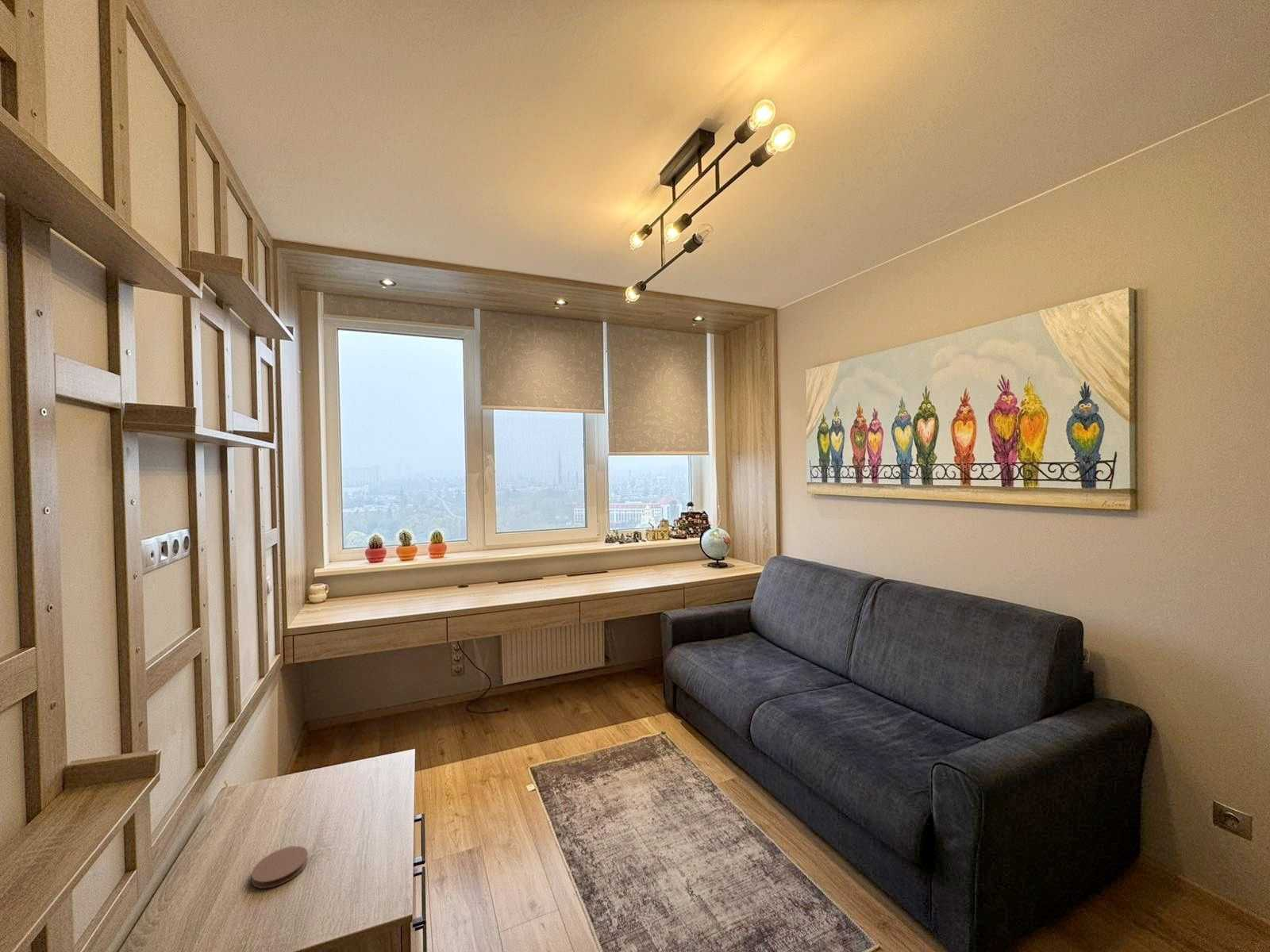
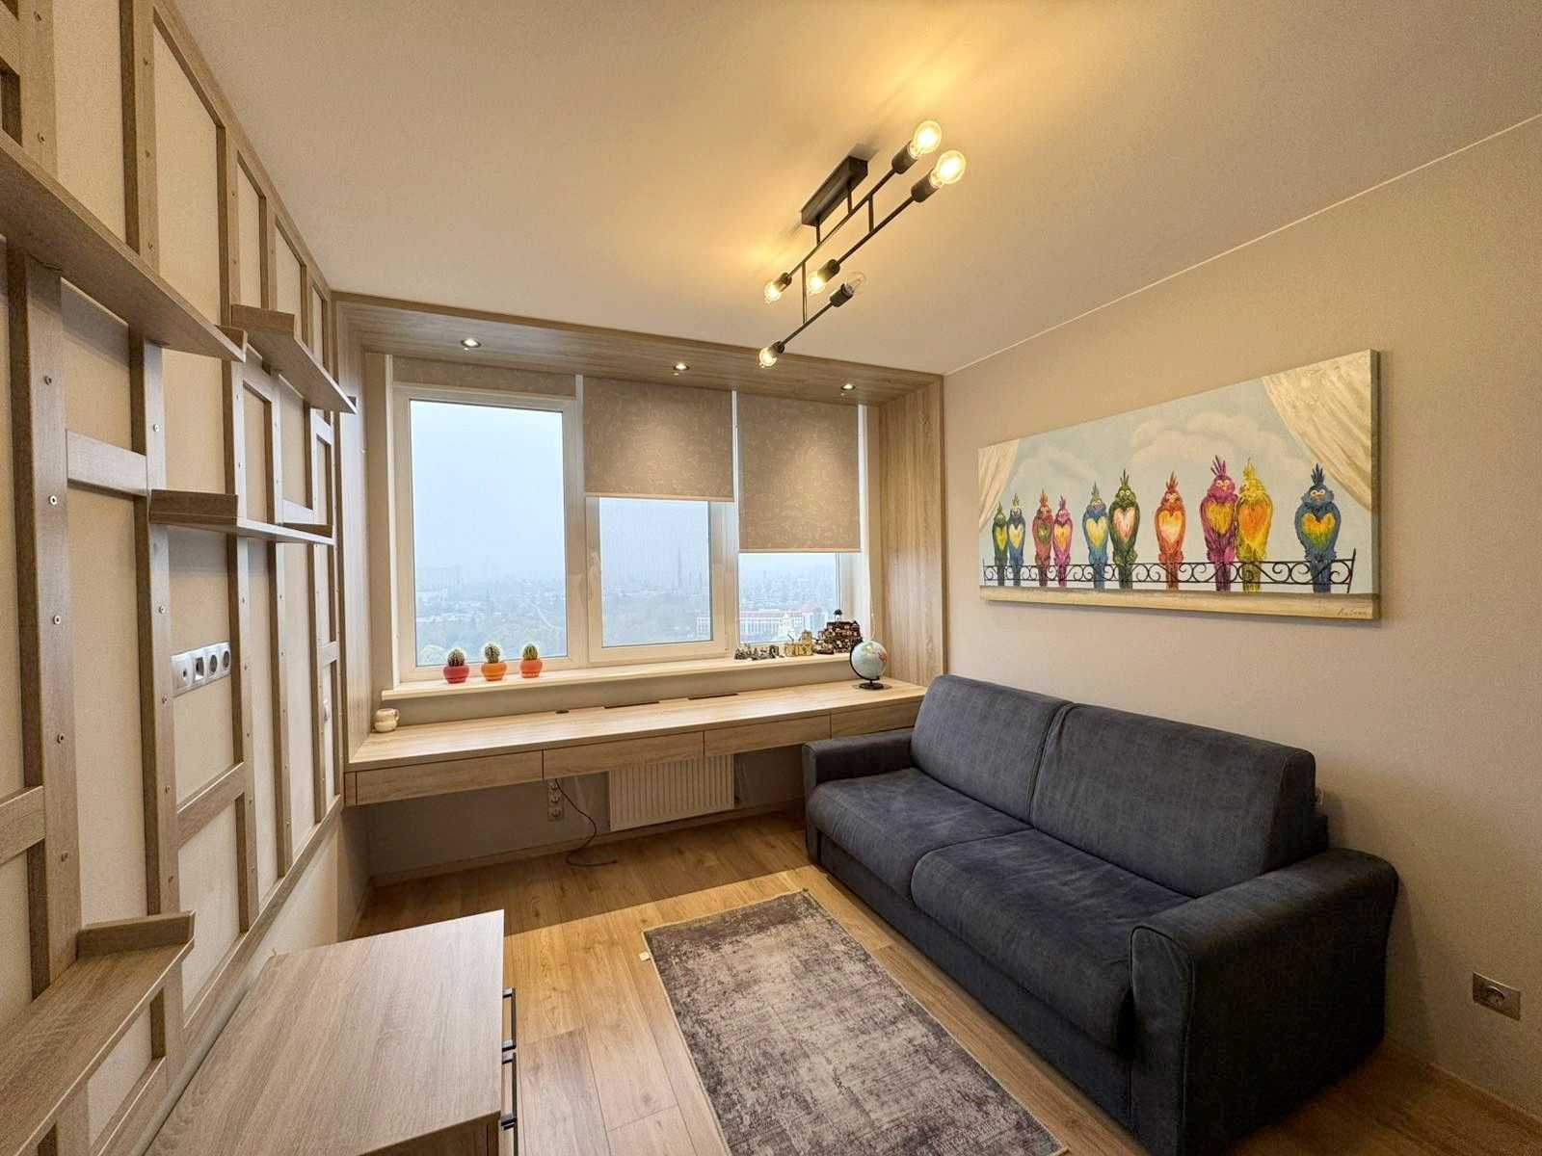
- coaster [251,846,309,889]
